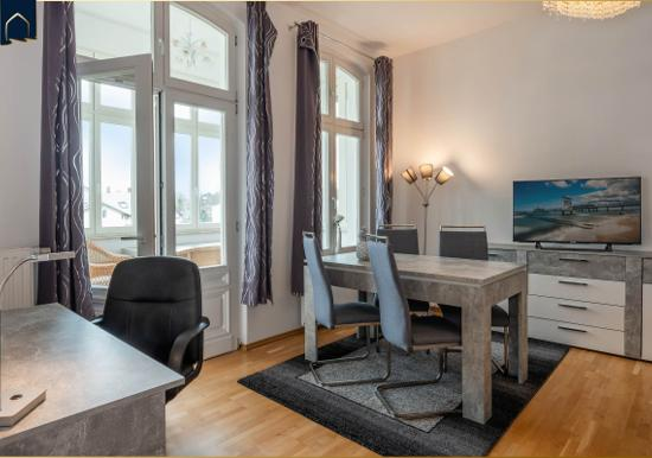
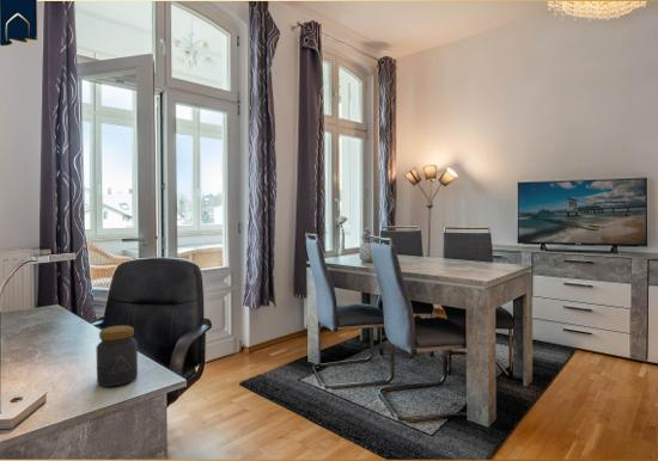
+ jar [95,325,139,388]
